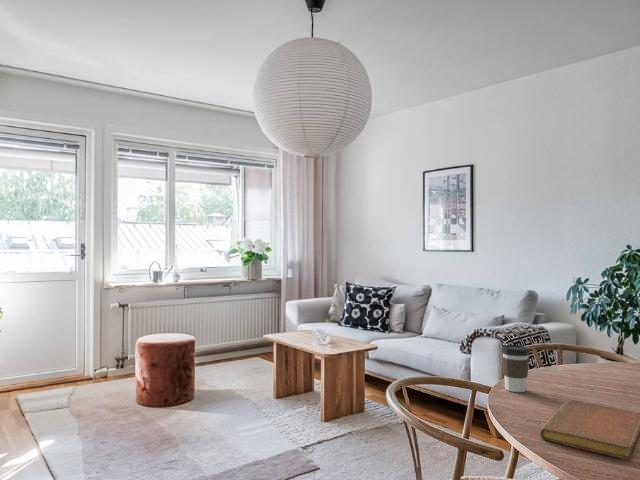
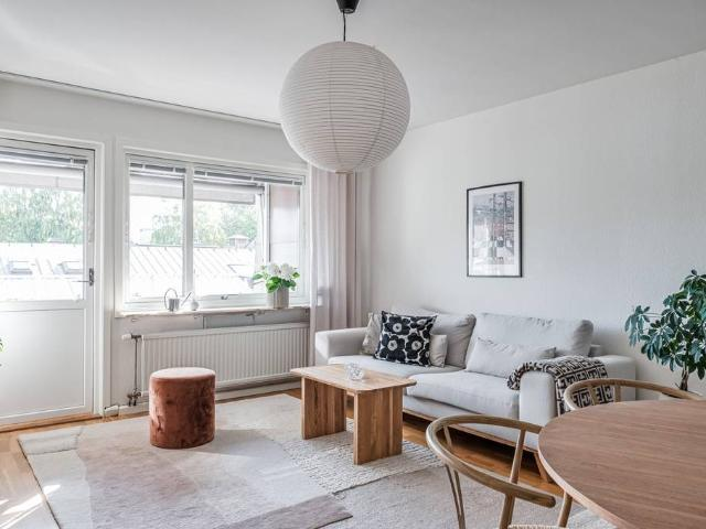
- notebook [539,398,640,461]
- coffee cup [500,344,531,393]
